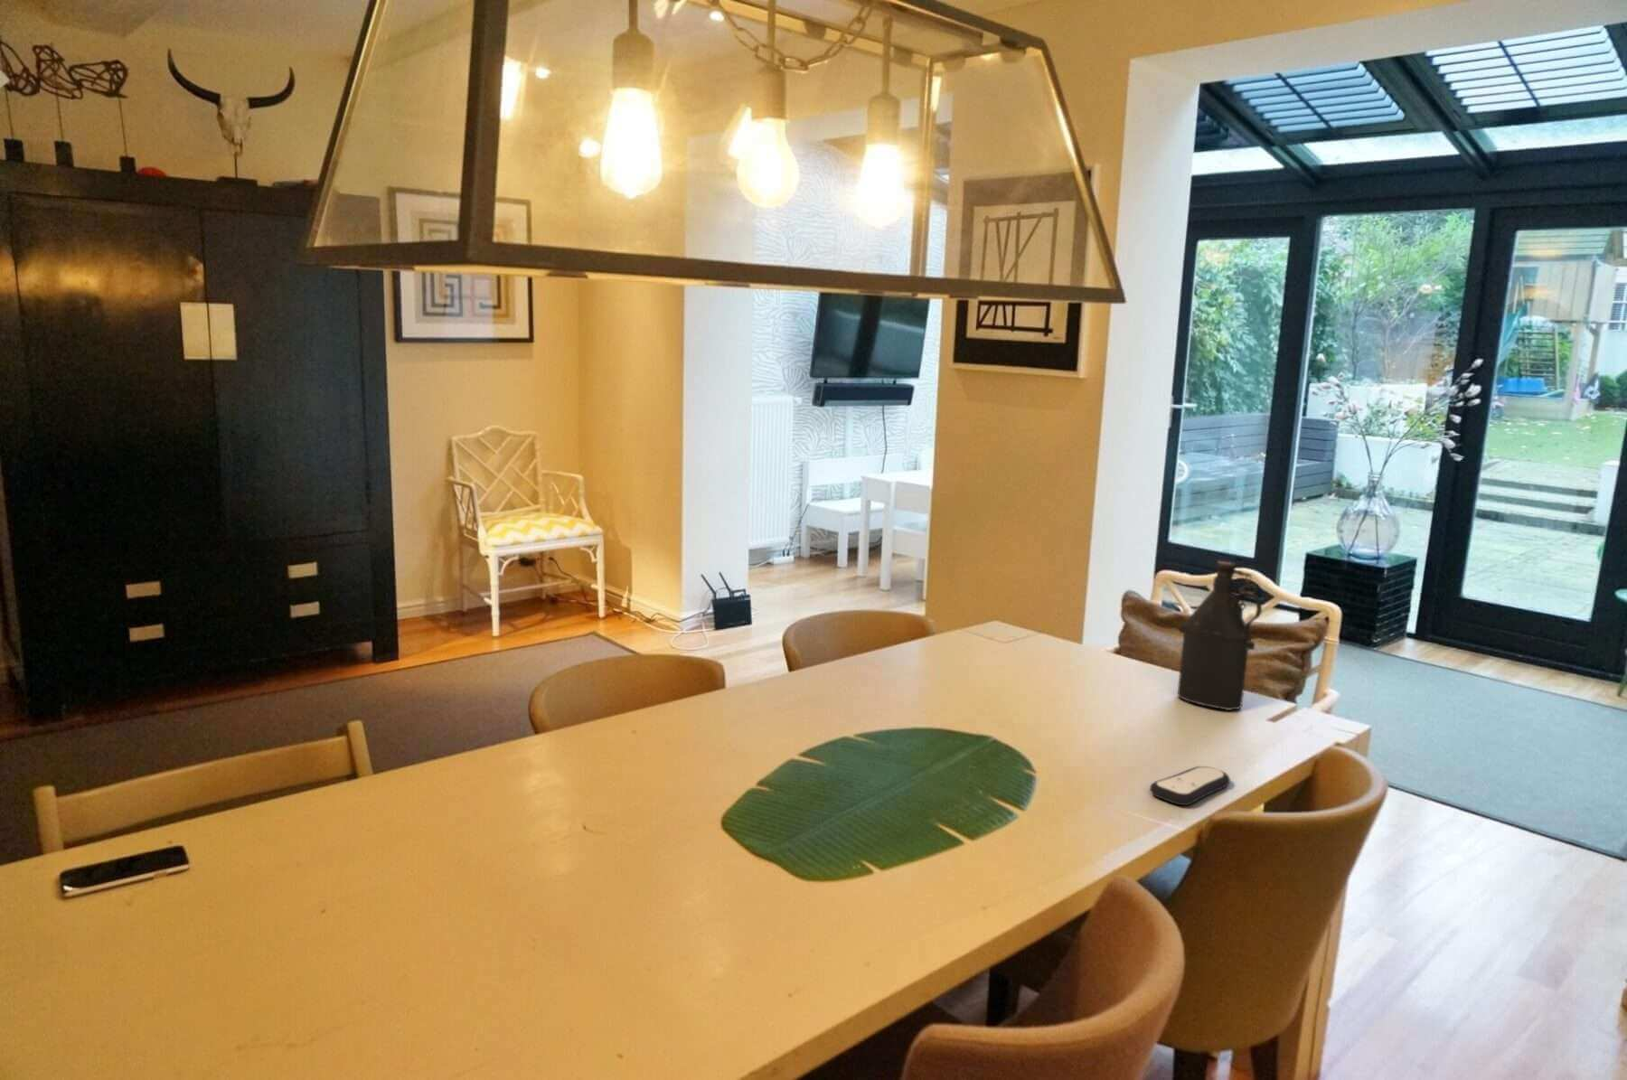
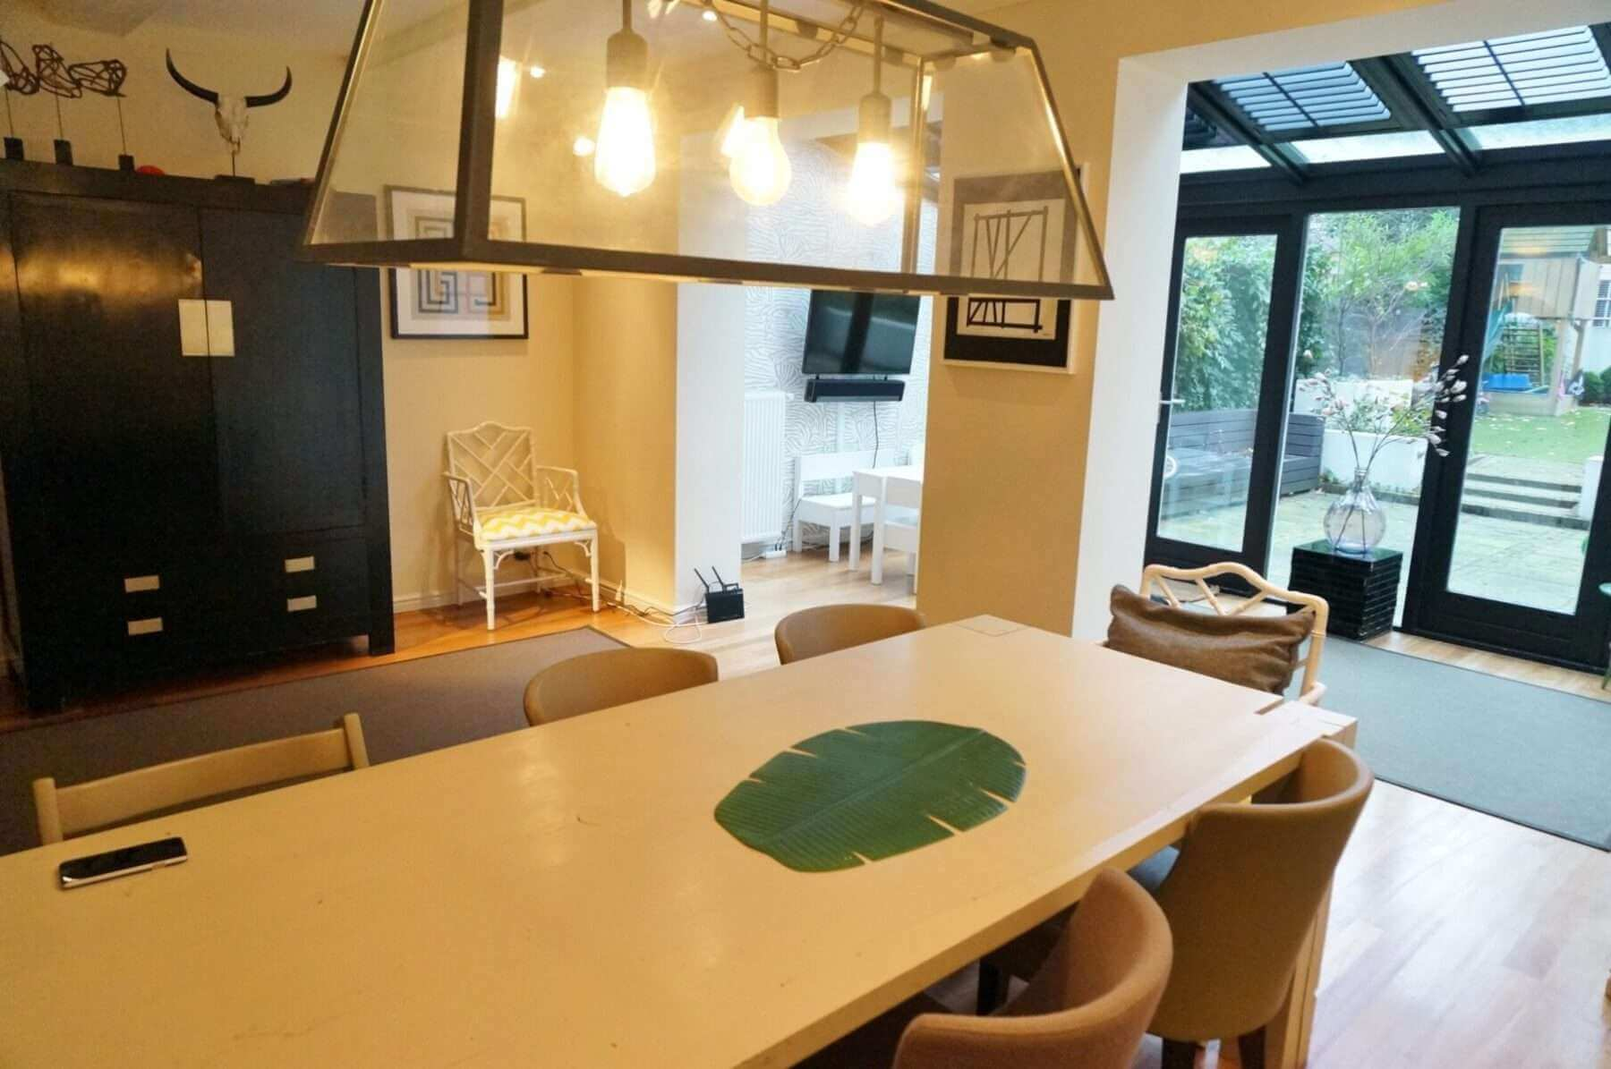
- bottle [1177,560,1263,711]
- remote control [1149,765,1232,806]
